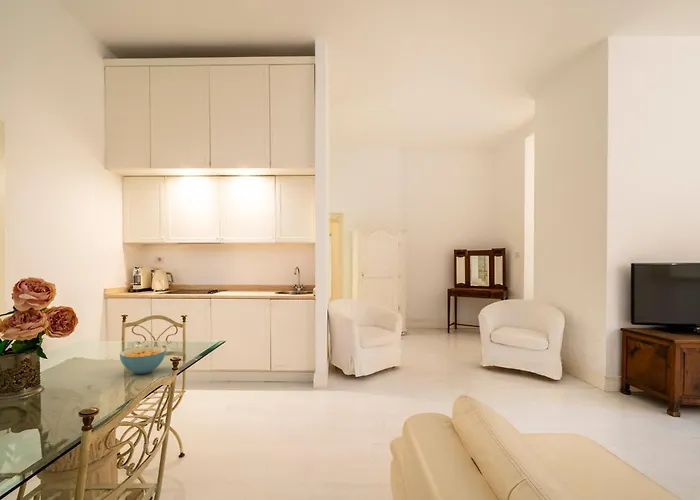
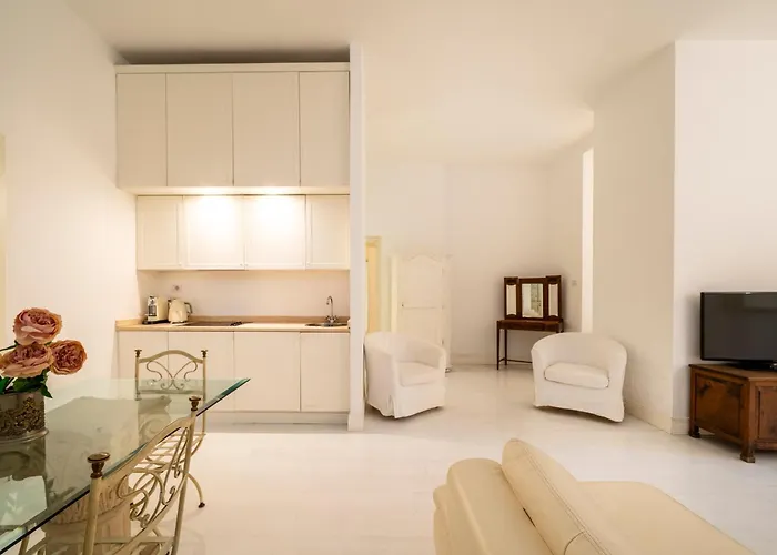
- cereal bowl [119,346,167,375]
